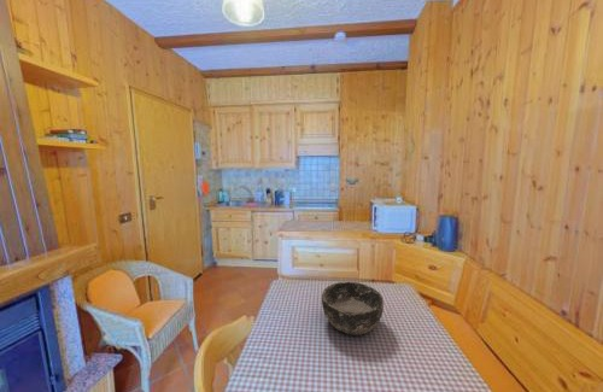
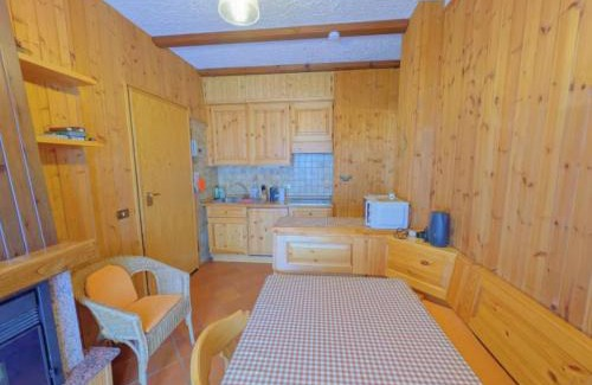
- bowl [321,281,385,337]
